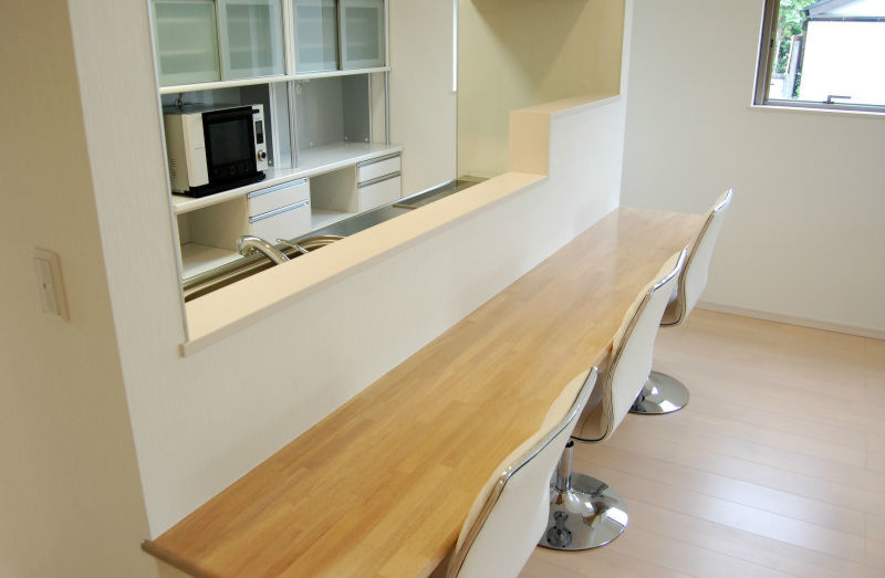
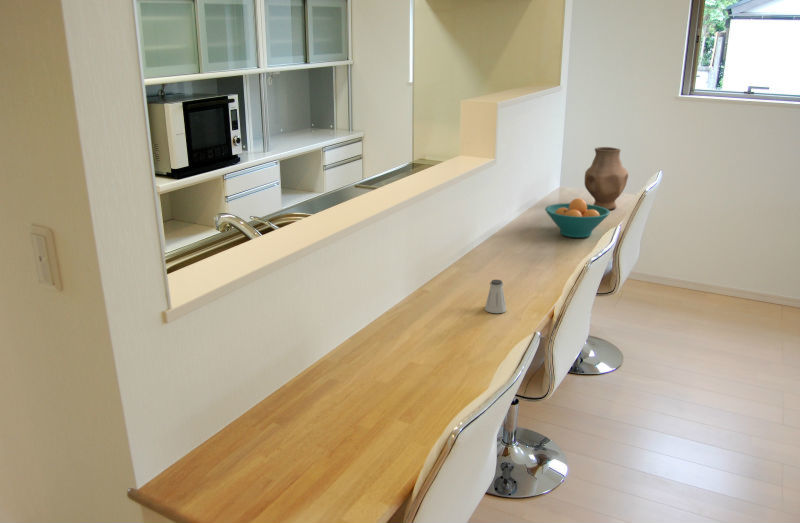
+ saltshaker [484,279,507,314]
+ fruit bowl [544,197,611,239]
+ vase [583,146,629,211]
